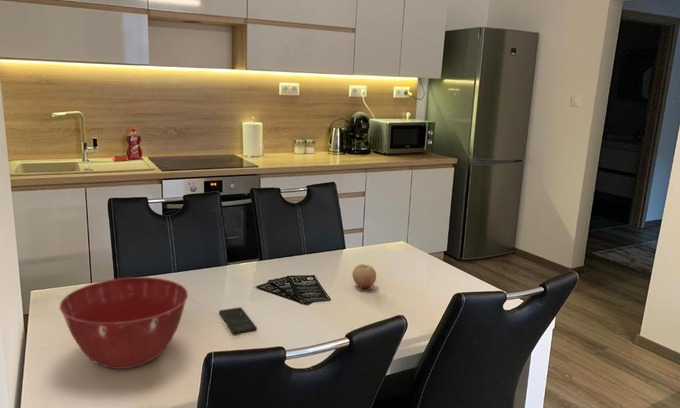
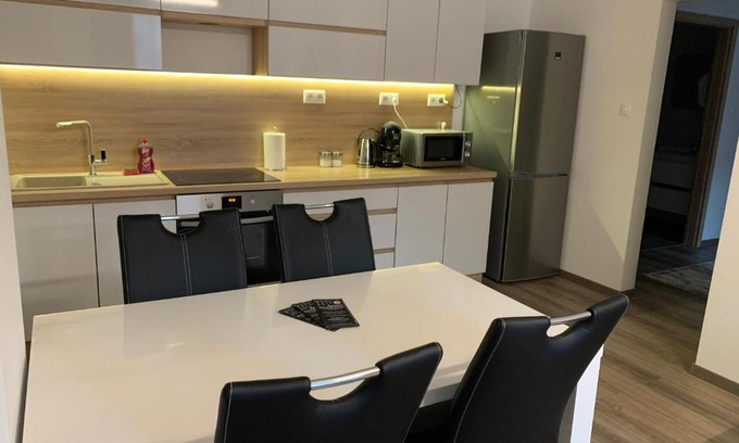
- fruit [352,263,377,289]
- mixing bowl [59,276,189,370]
- smartphone [218,306,258,334]
